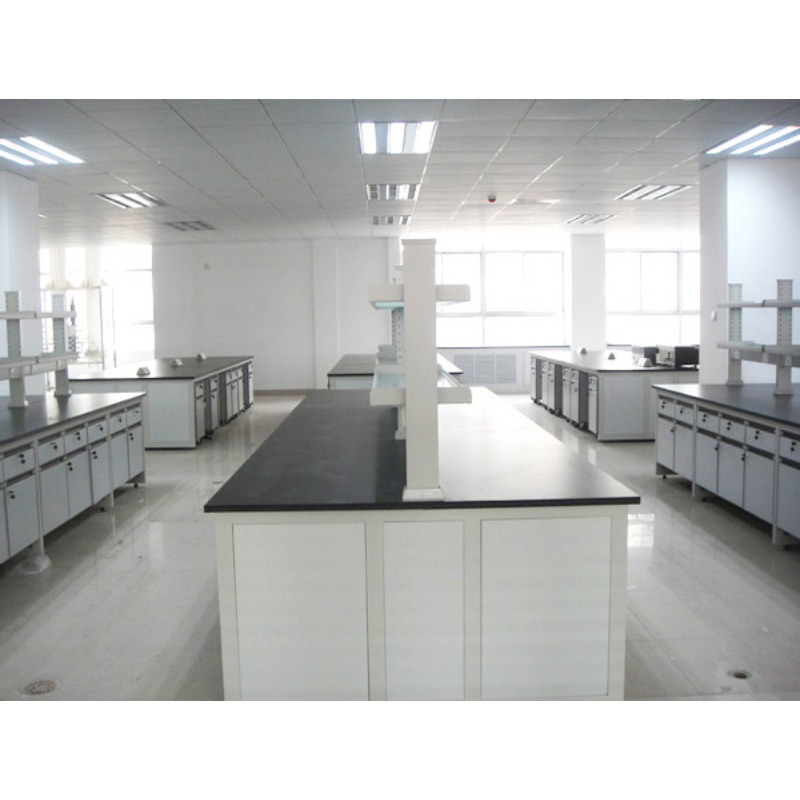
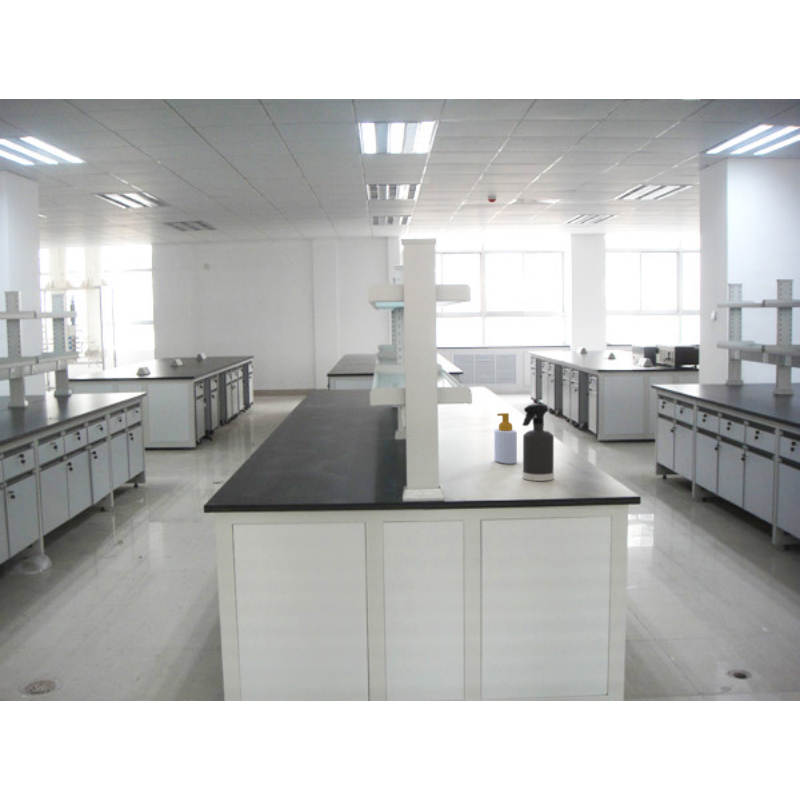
+ spray bottle [521,403,555,482]
+ soap bottle [493,412,518,465]
